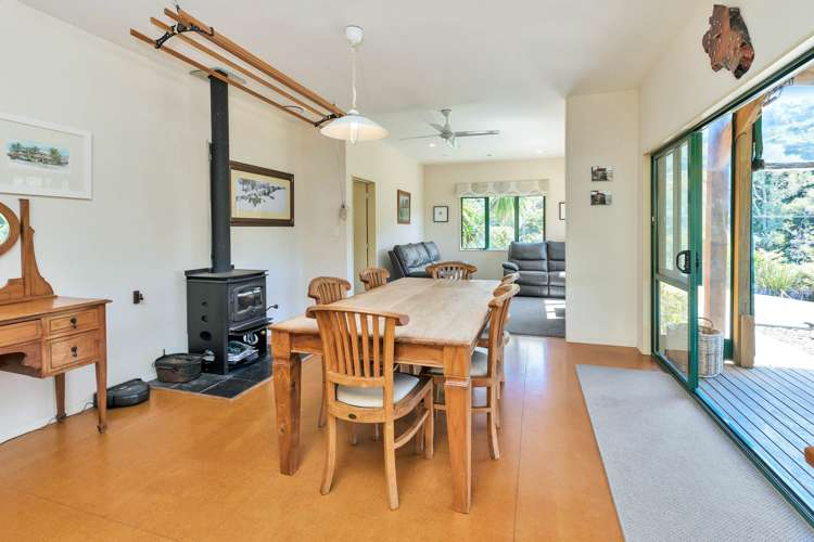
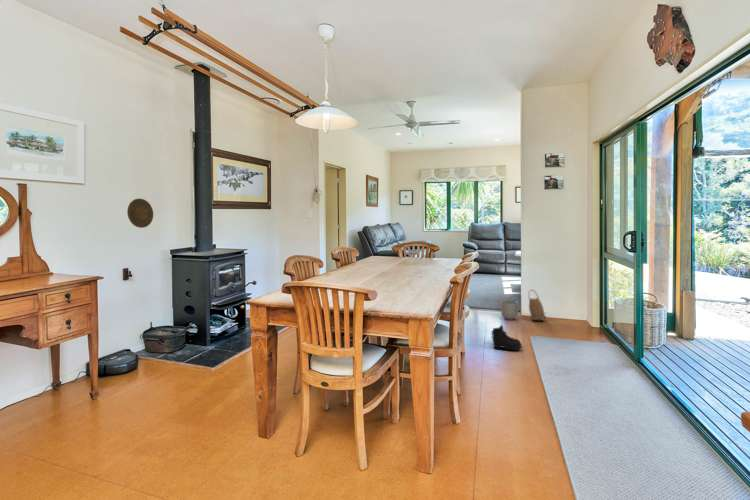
+ boots [490,324,523,351]
+ basket [527,289,547,322]
+ planter [499,300,520,321]
+ decorative plate [126,198,154,229]
